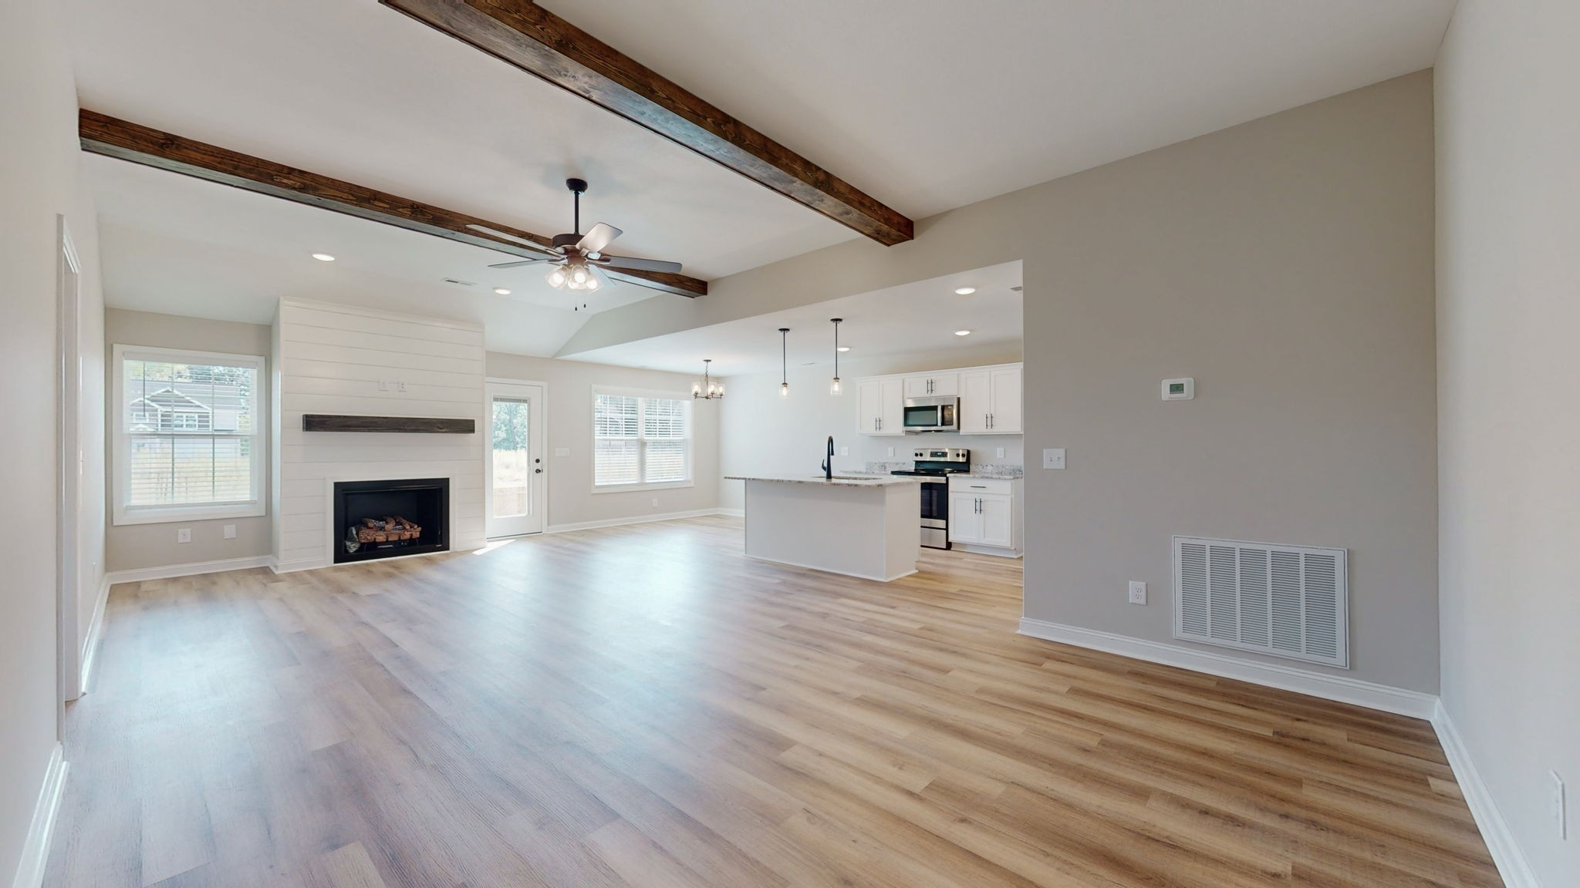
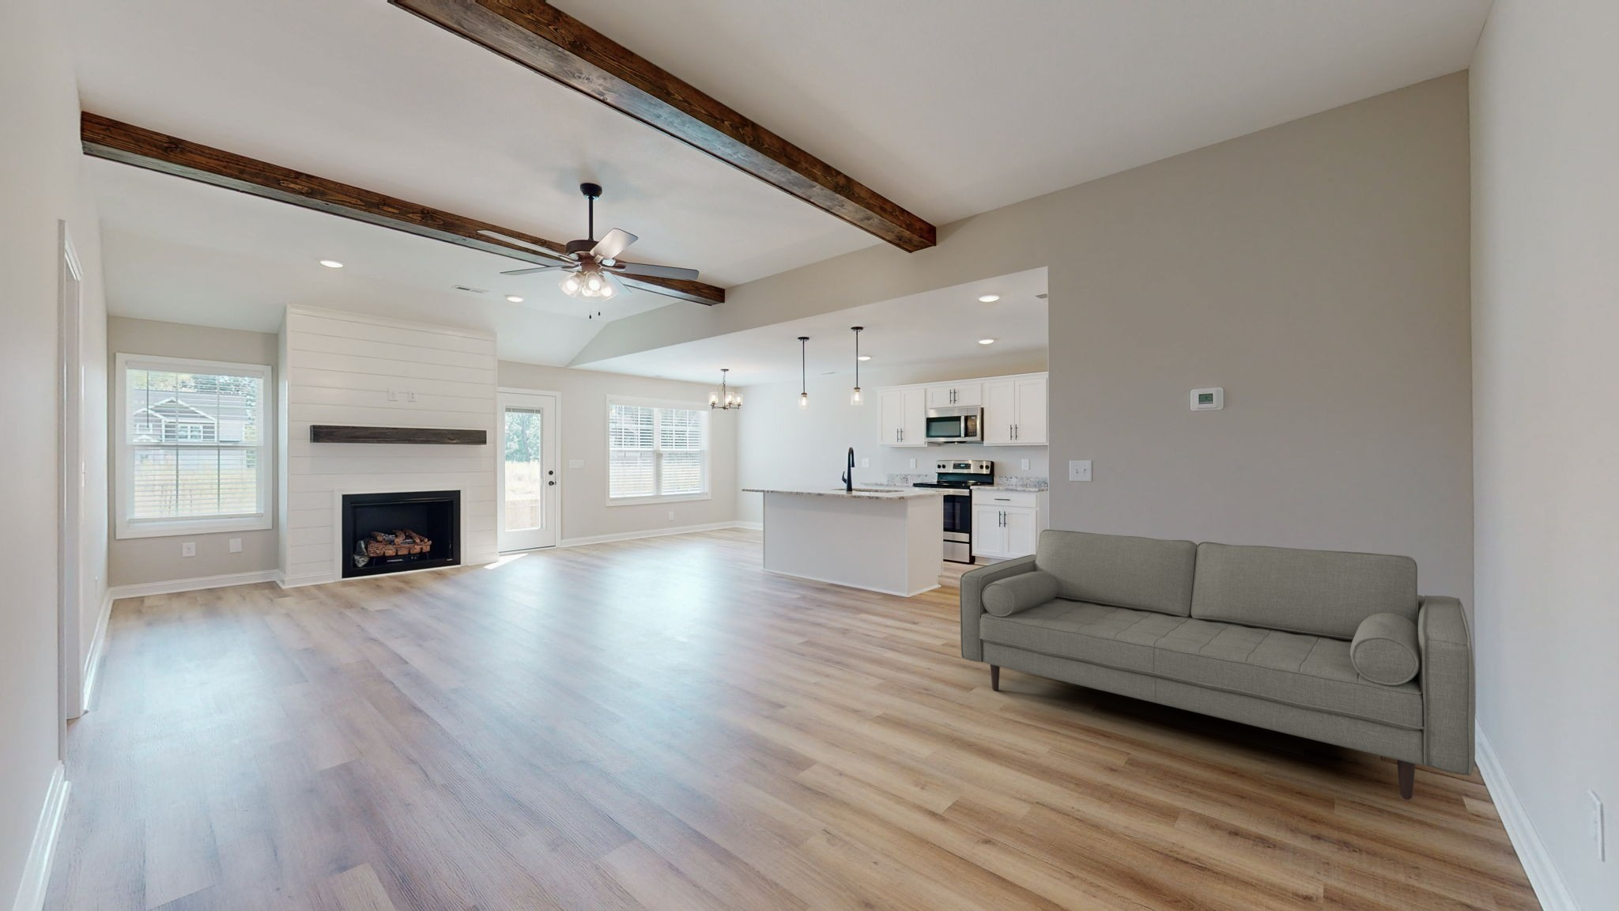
+ sofa [959,528,1476,800]
